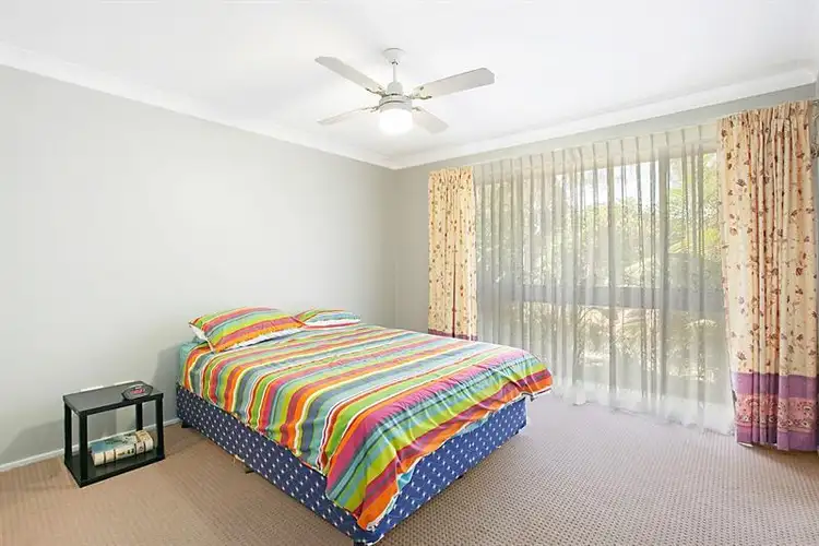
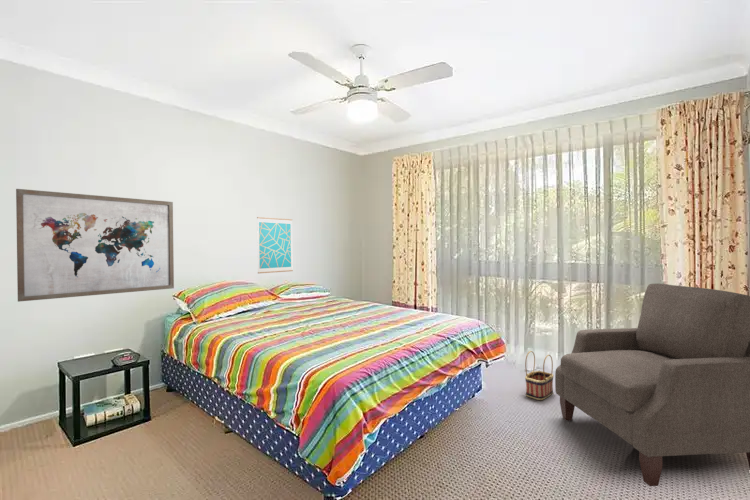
+ chair [554,282,750,487]
+ wall art [256,216,294,274]
+ wall art [15,188,175,303]
+ basket [524,350,554,401]
